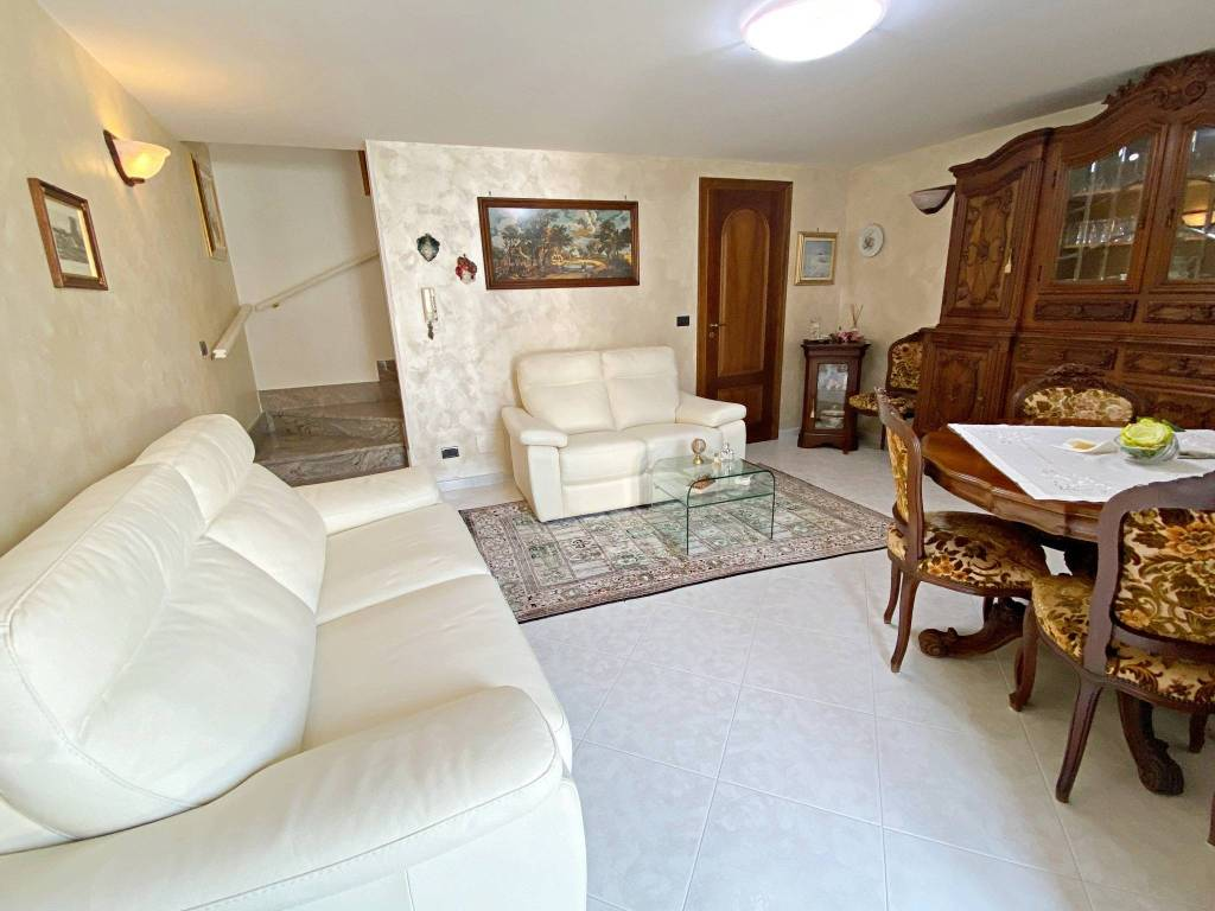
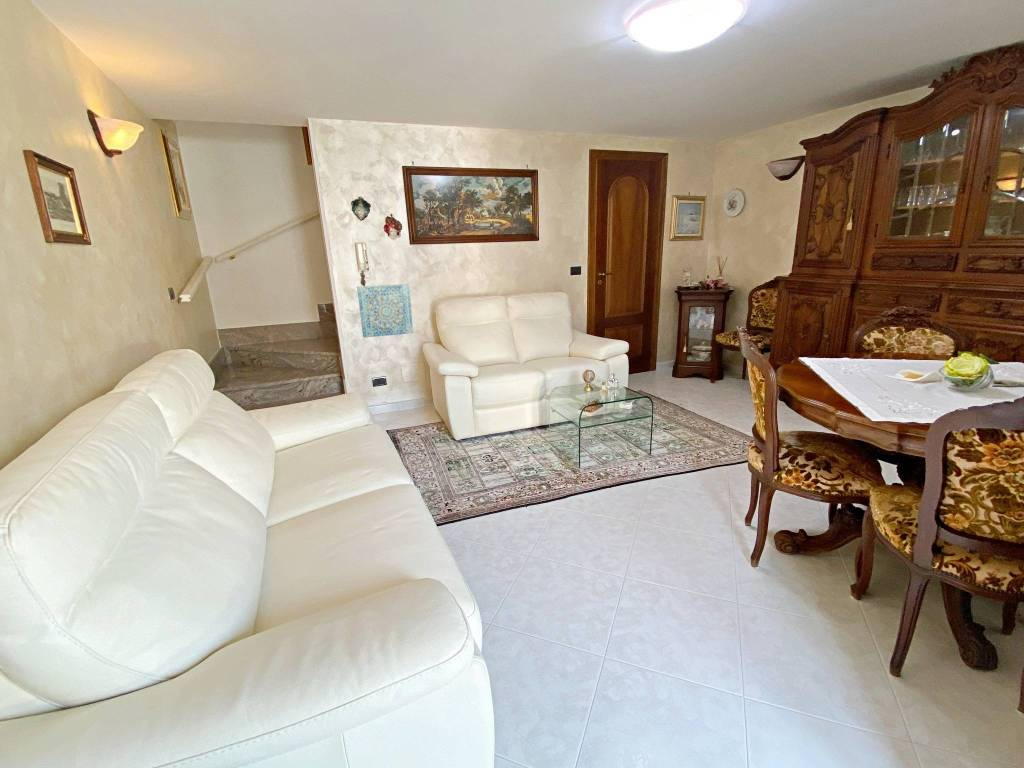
+ wall art [356,283,414,339]
